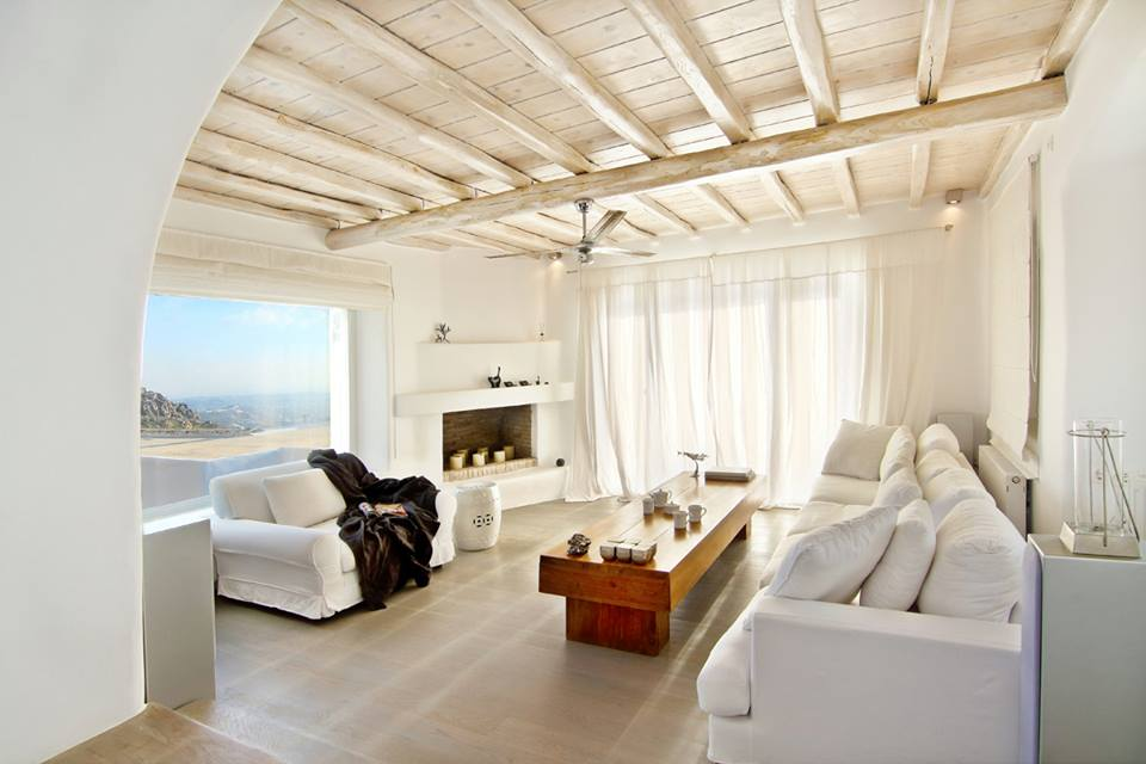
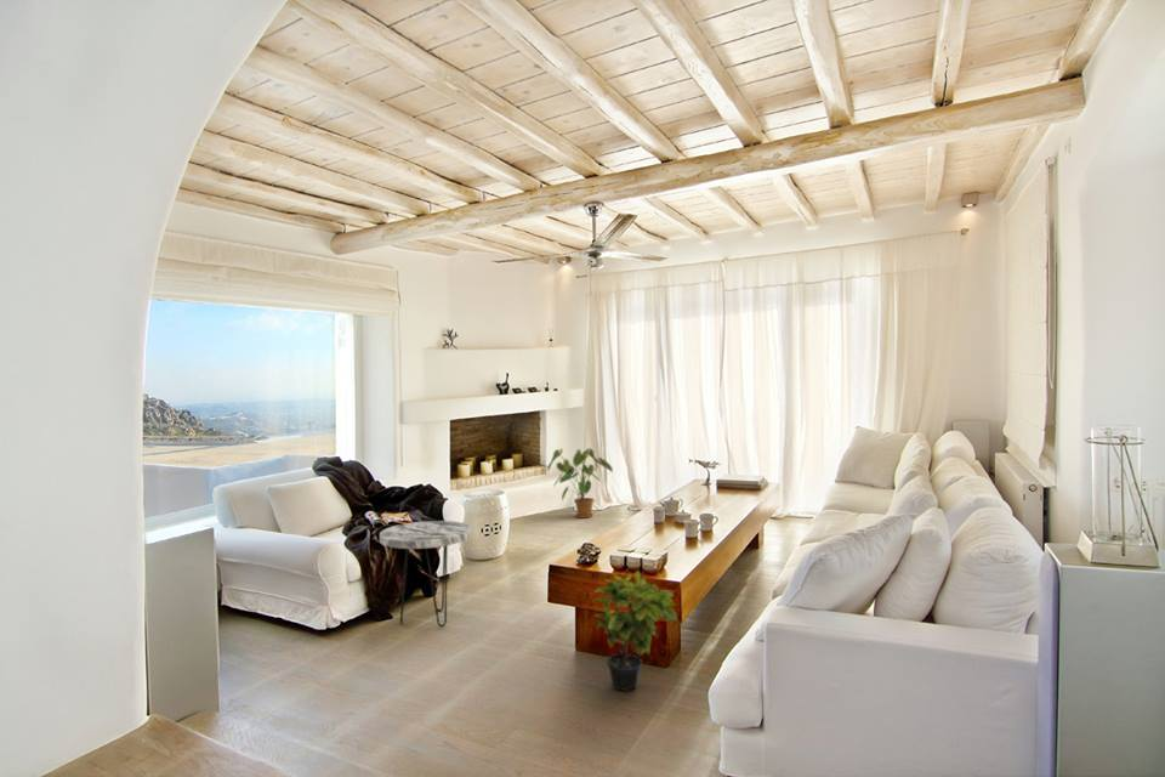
+ side table [379,520,472,628]
+ potted plant [591,569,678,692]
+ house plant [546,447,614,520]
